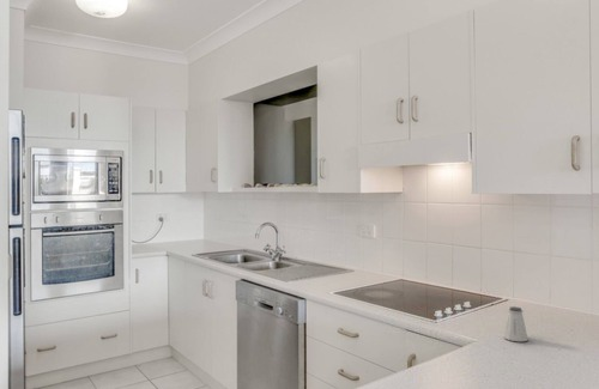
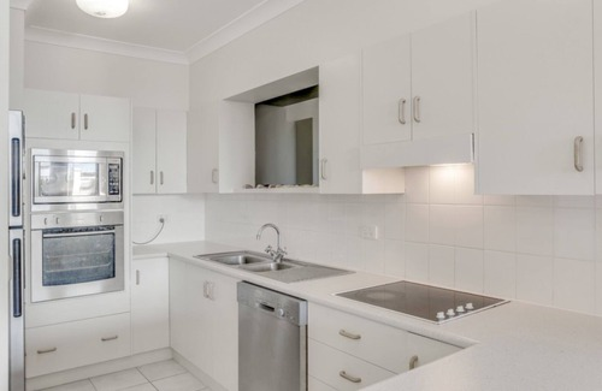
- saltshaker [503,305,530,342]
